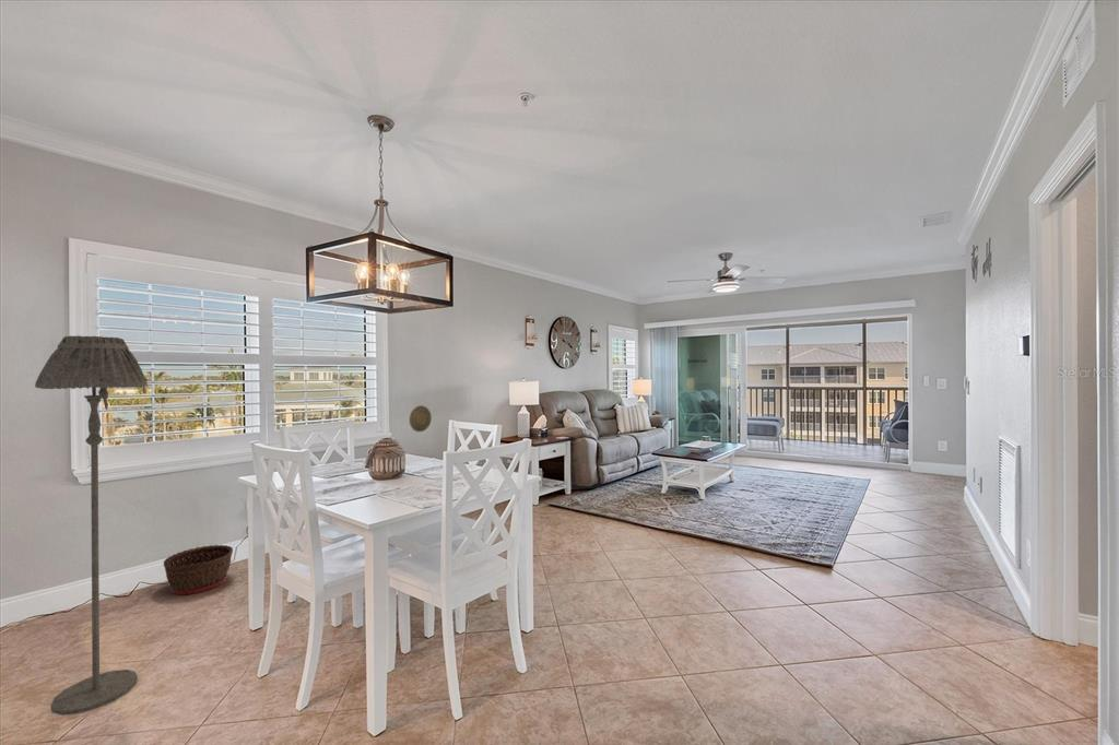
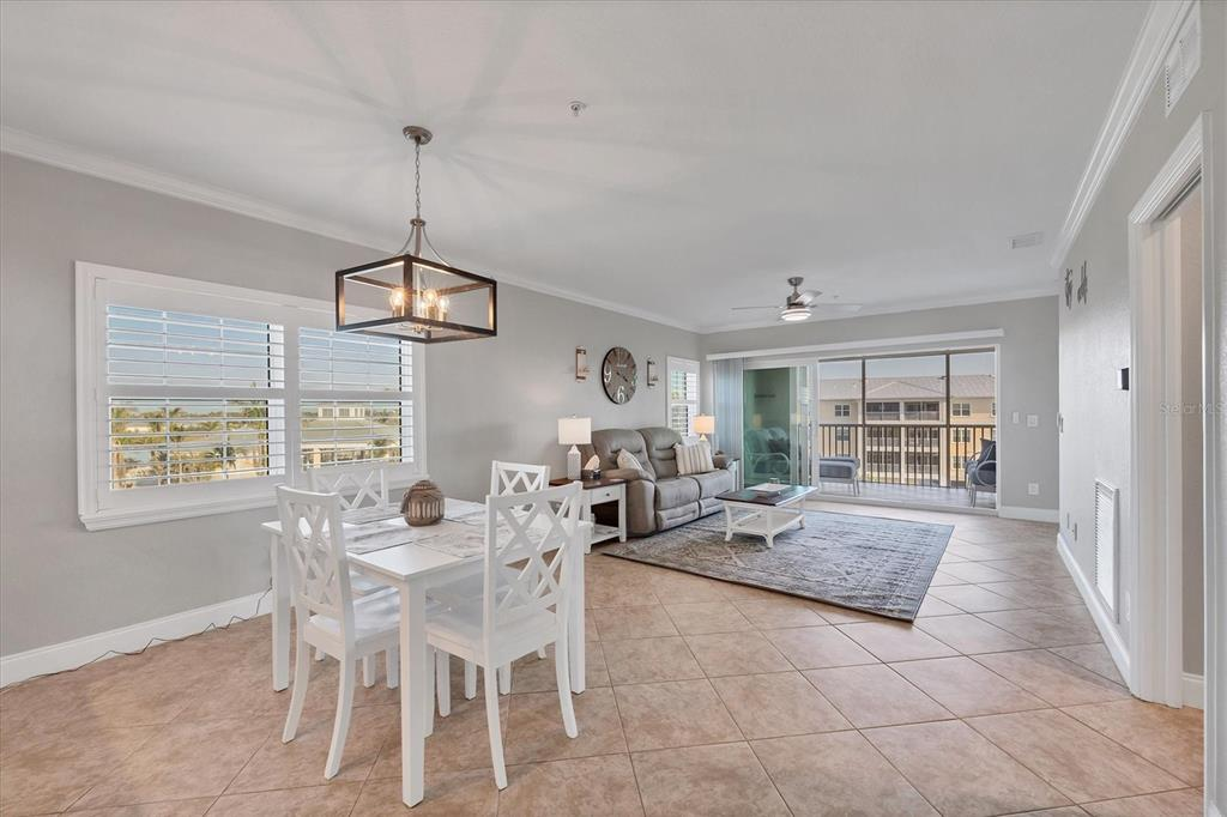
- decorative plate [408,404,433,433]
- basket [163,544,234,595]
- floor lamp [34,334,149,717]
